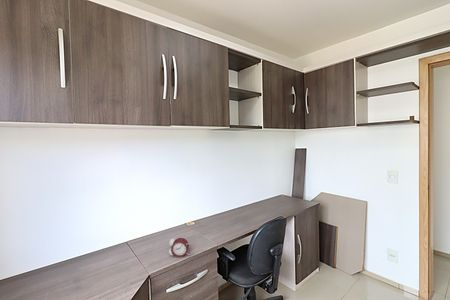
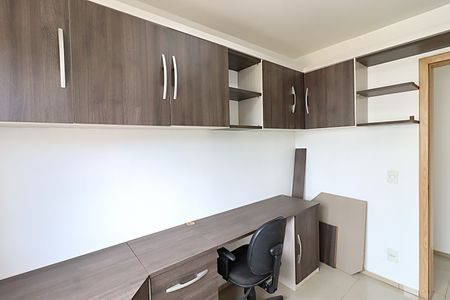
- alarm clock [165,237,190,258]
